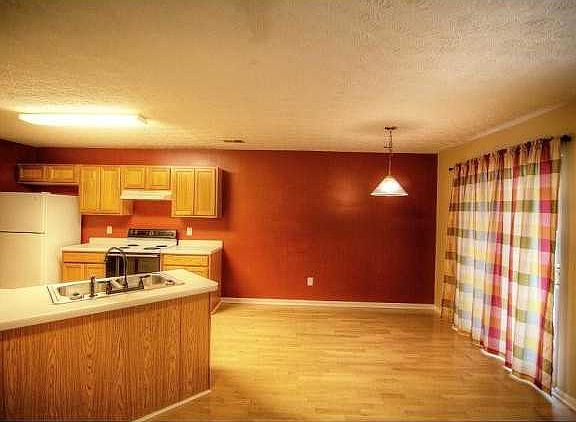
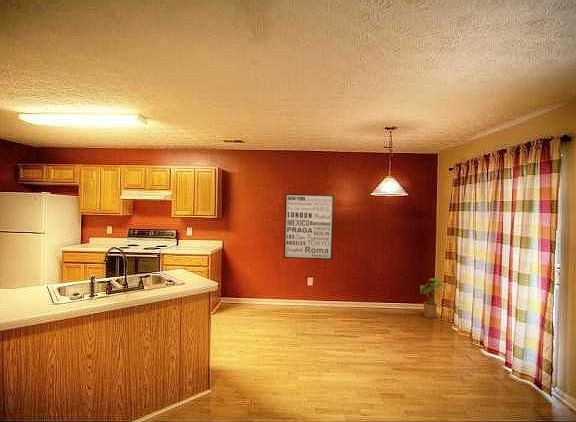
+ wall art [283,193,335,260]
+ house plant [419,277,444,320]
